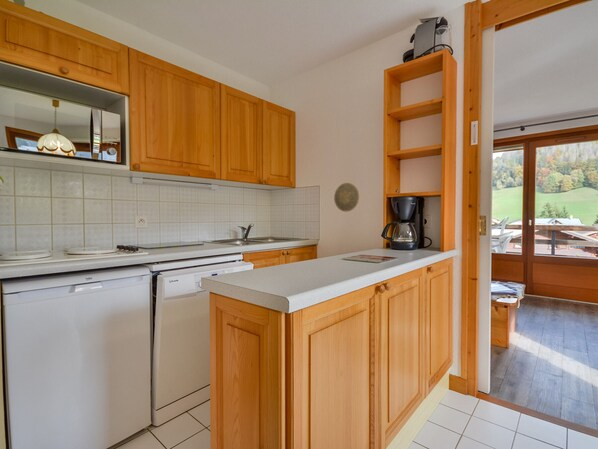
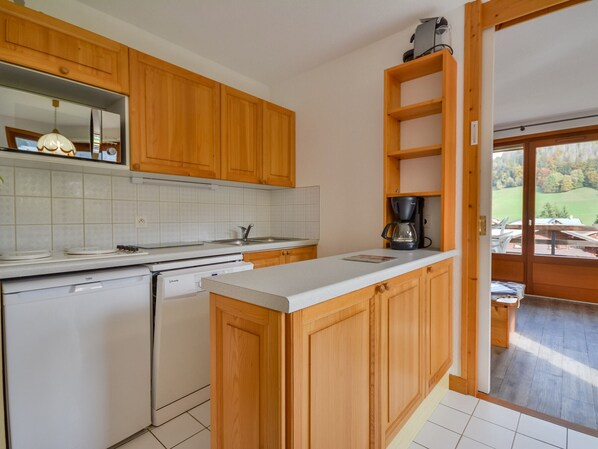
- decorative plate [333,182,360,213]
